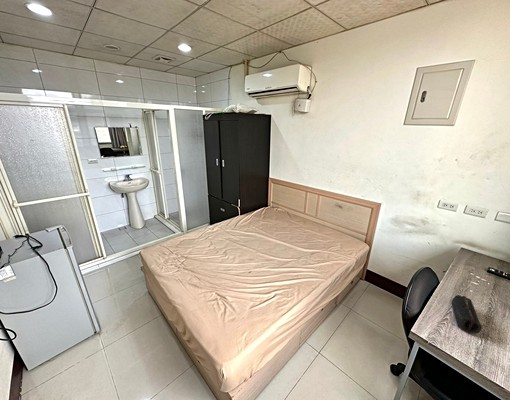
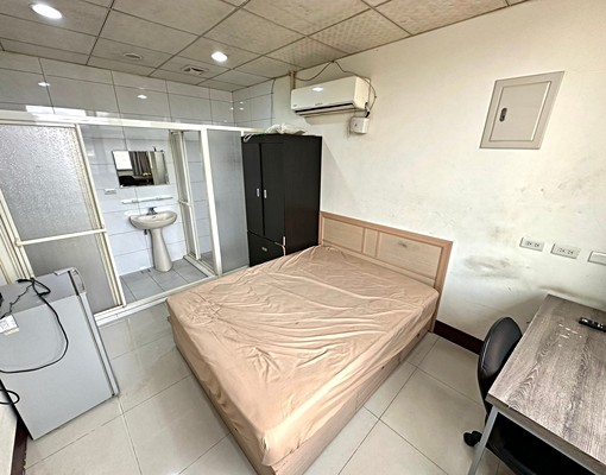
- pencil case [451,294,483,335]
